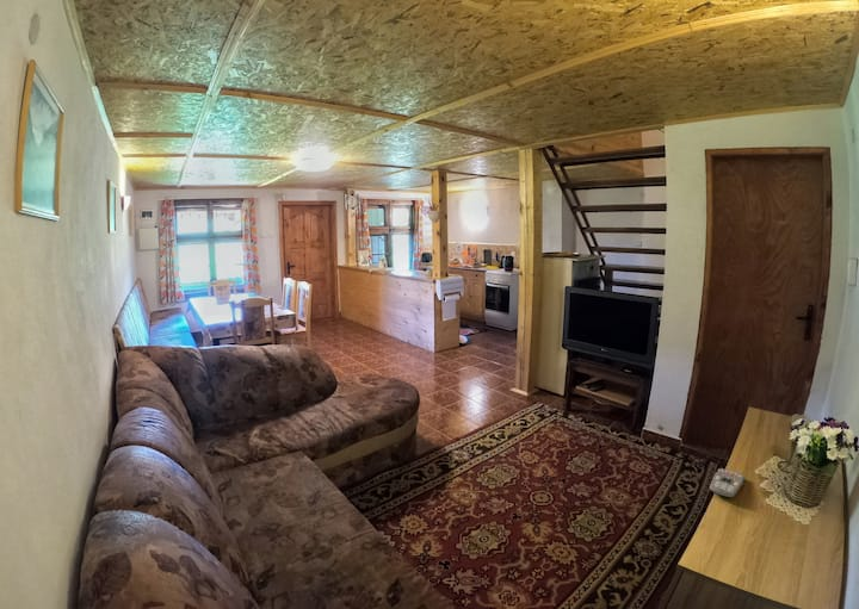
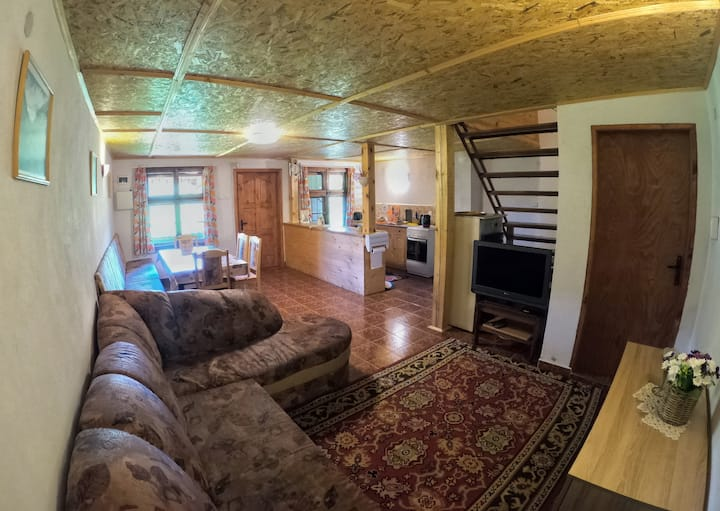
- remote control [709,467,746,499]
